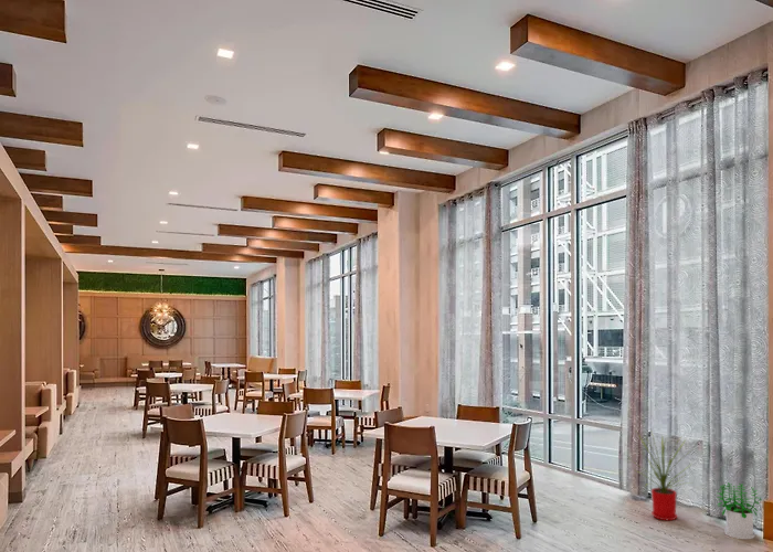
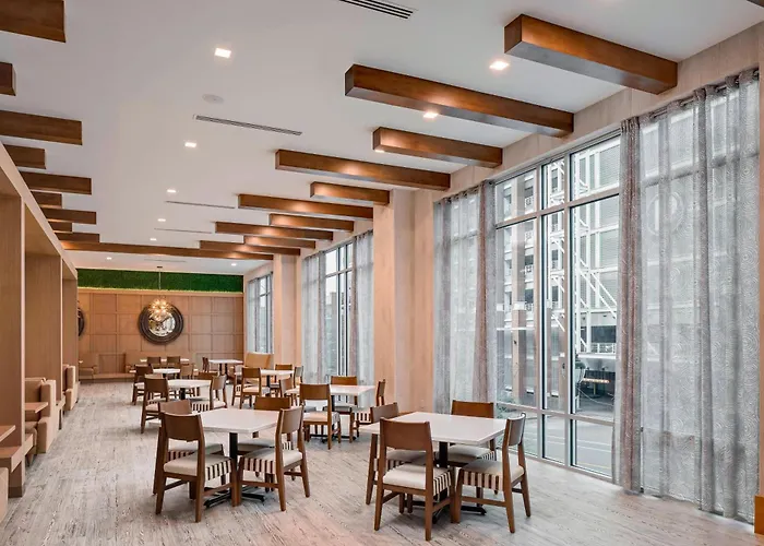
- house plant [629,428,695,521]
- potted plant [716,481,763,540]
